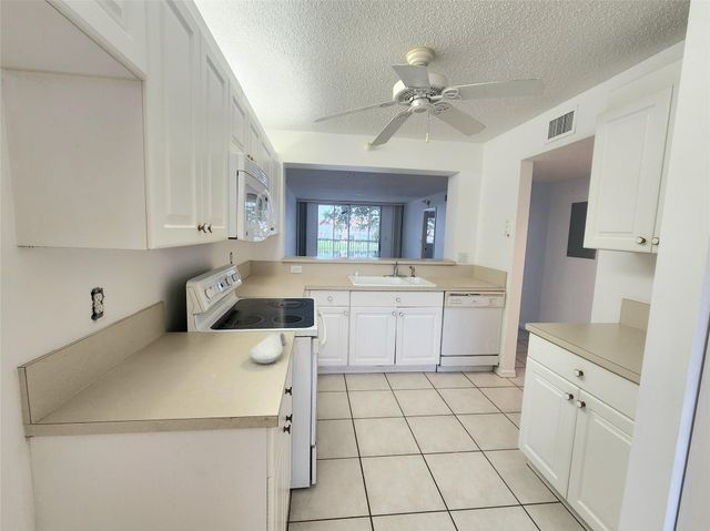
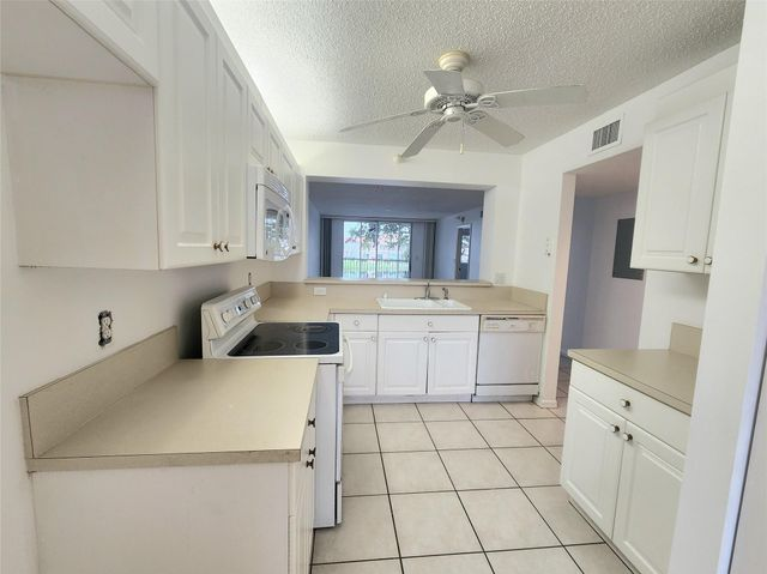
- spoon rest [248,330,287,365]
